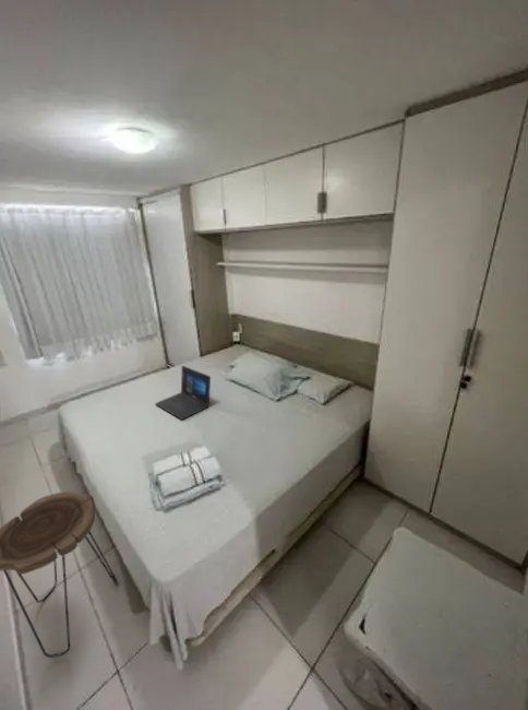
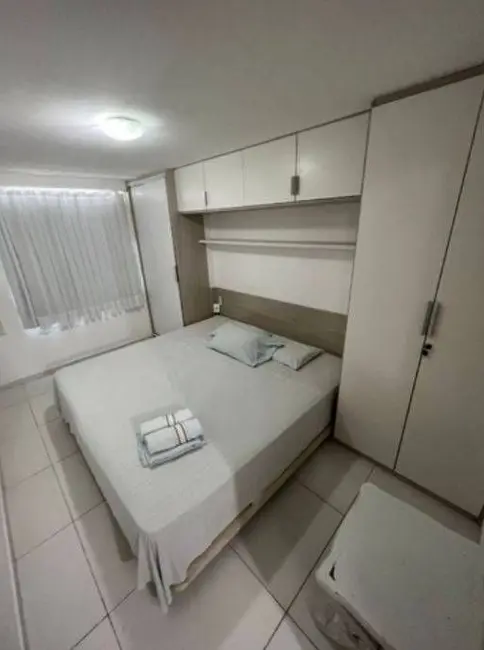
- laptop [154,365,212,421]
- side table [0,490,119,659]
